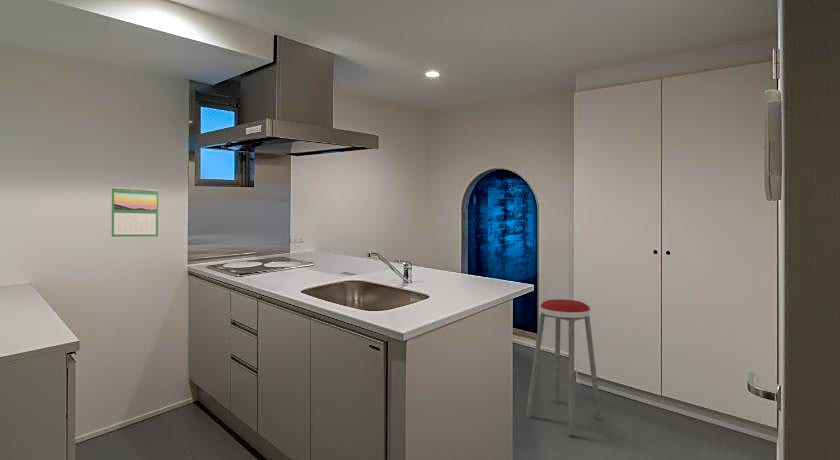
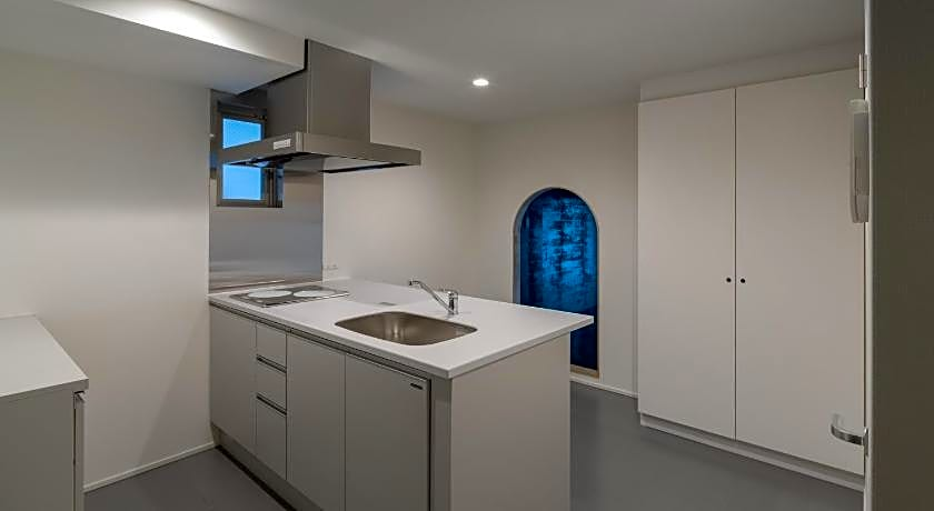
- calendar [110,186,159,238]
- music stool [525,298,603,436]
